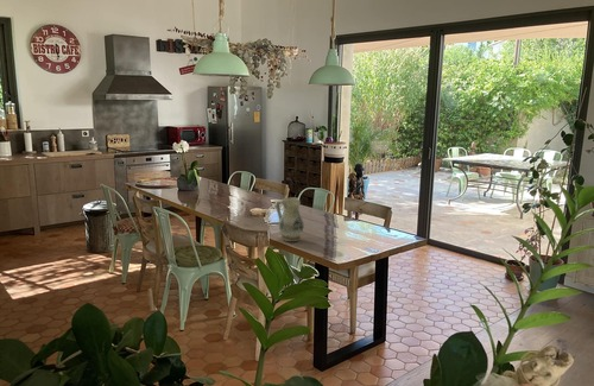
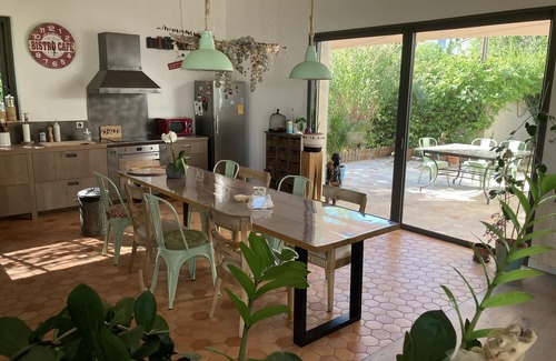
- ceramic pitcher [274,196,305,242]
